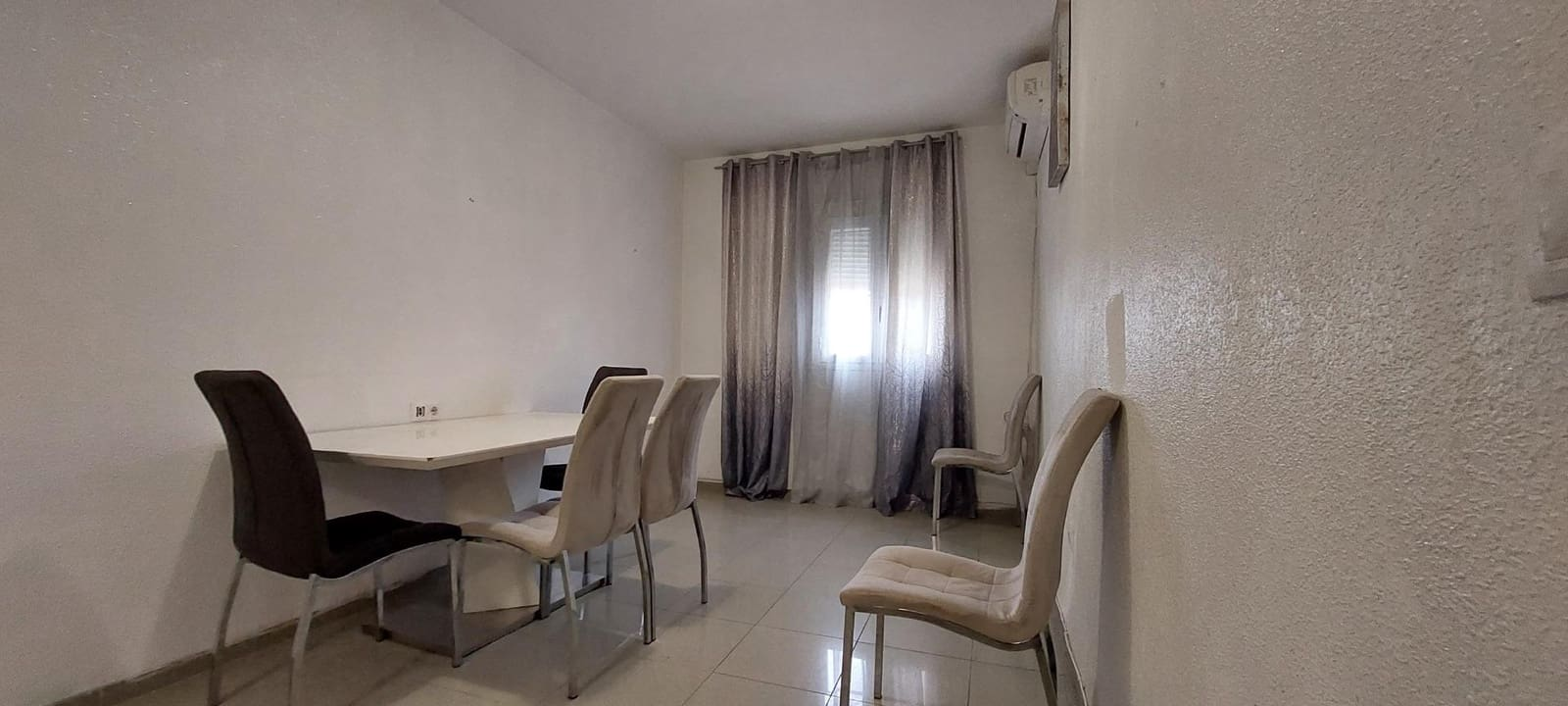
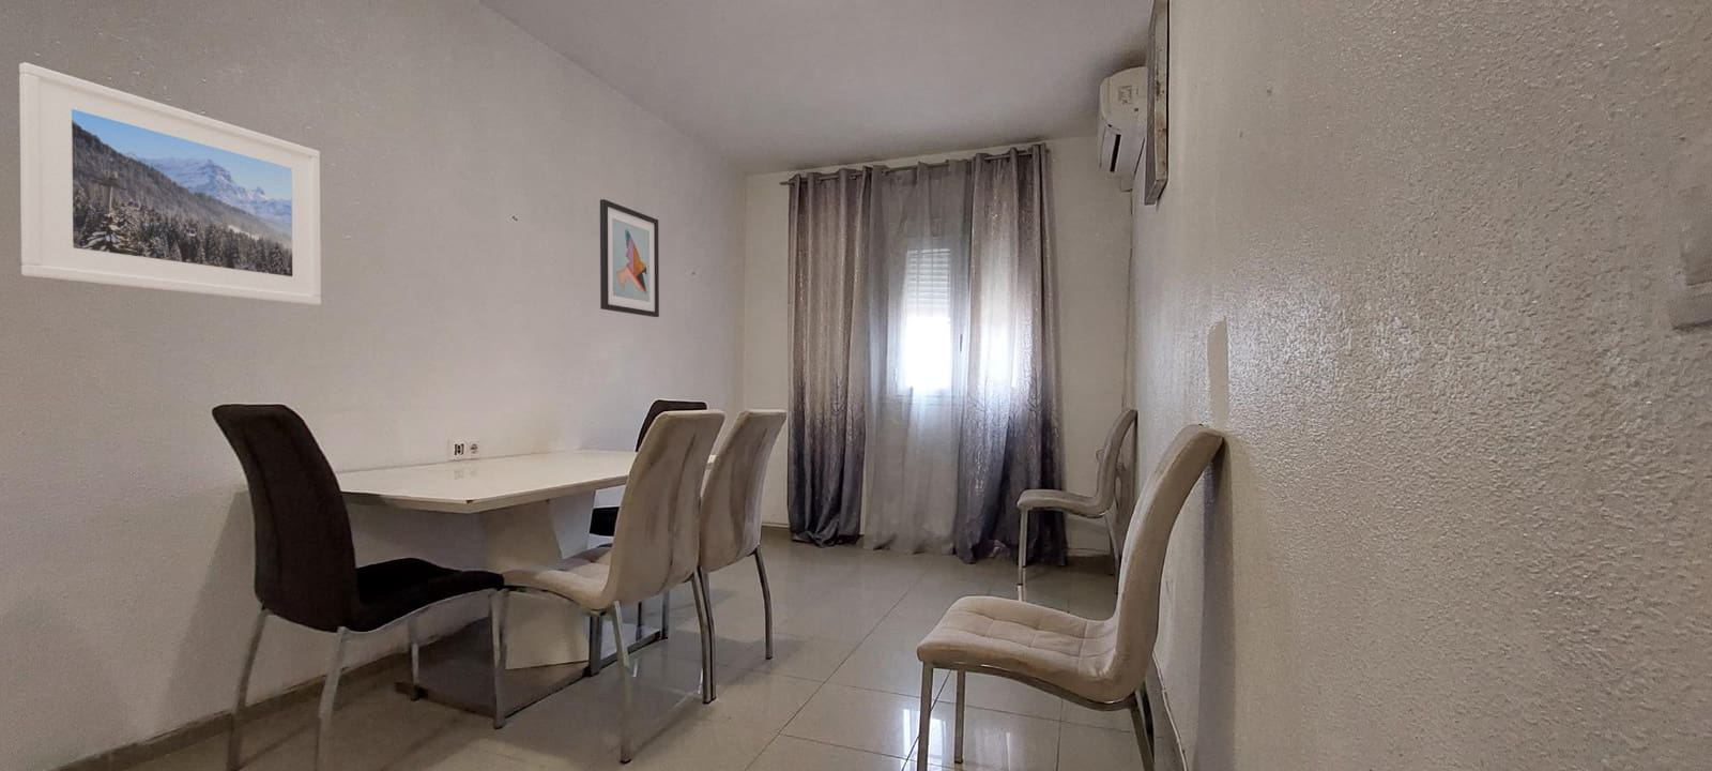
+ wall art [599,198,661,318]
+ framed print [19,62,322,305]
